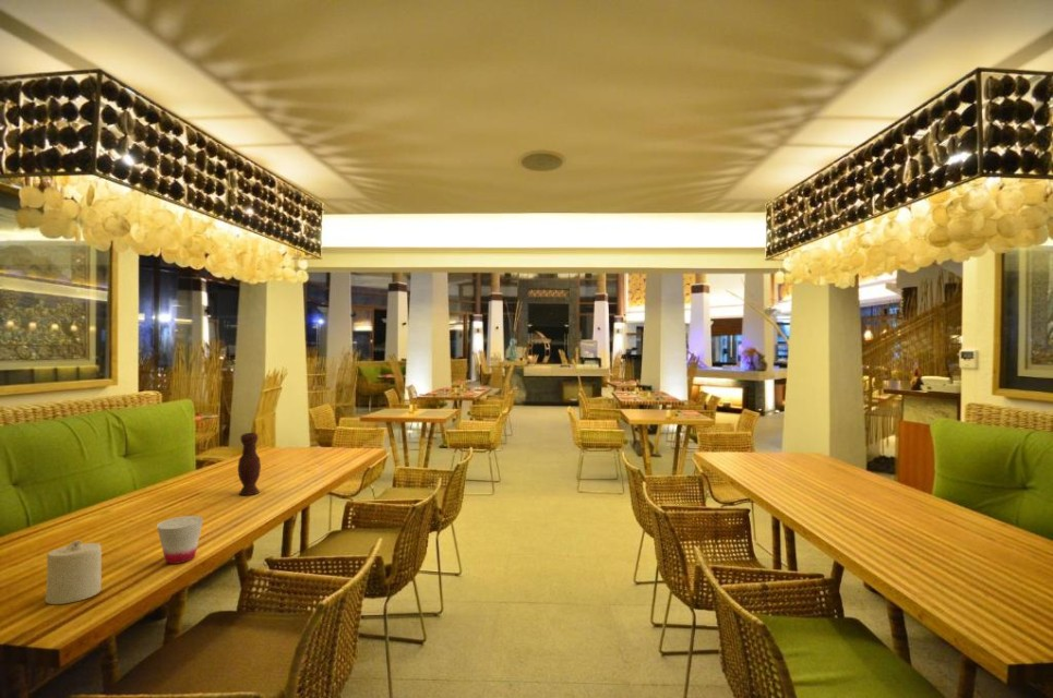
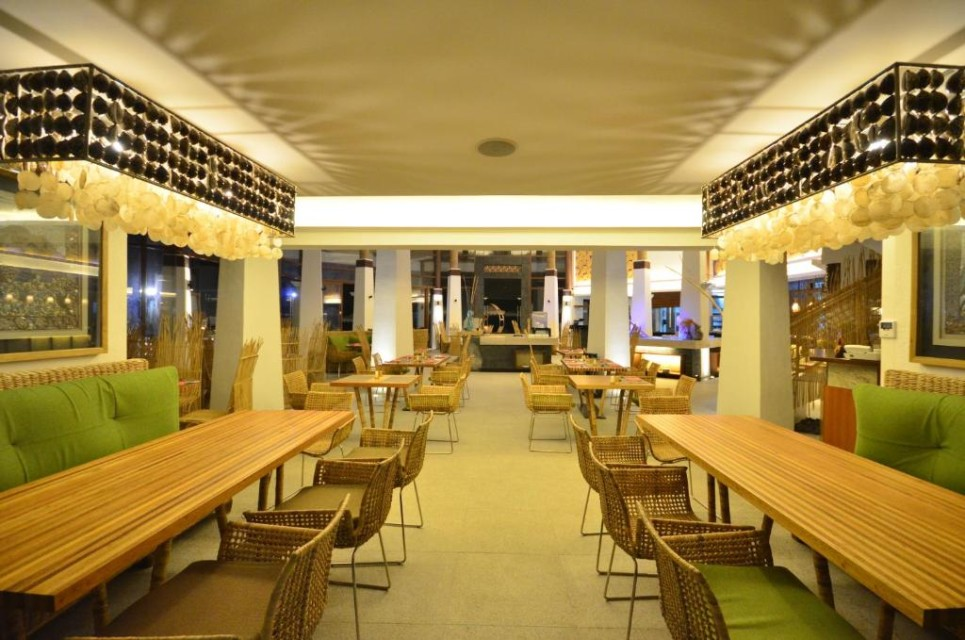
- cup [156,515,204,565]
- candle [44,539,103,605]
- vase [237,432,262,496]
